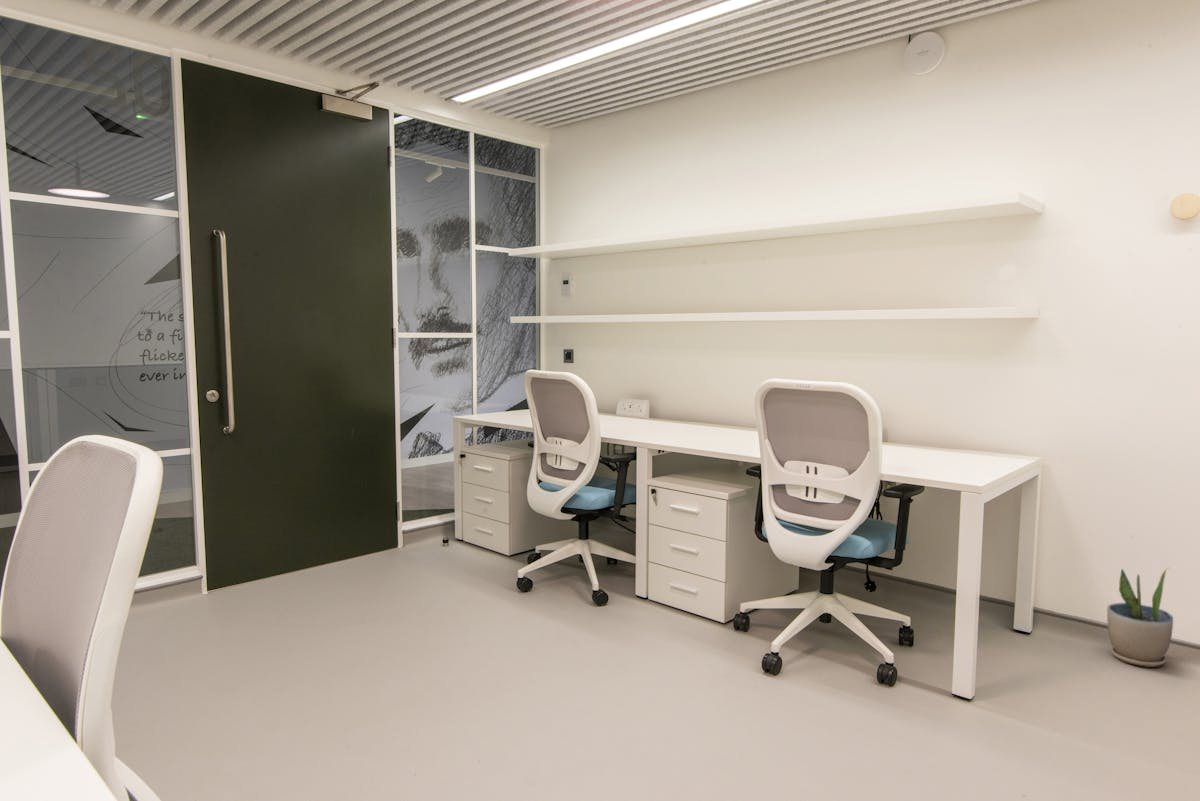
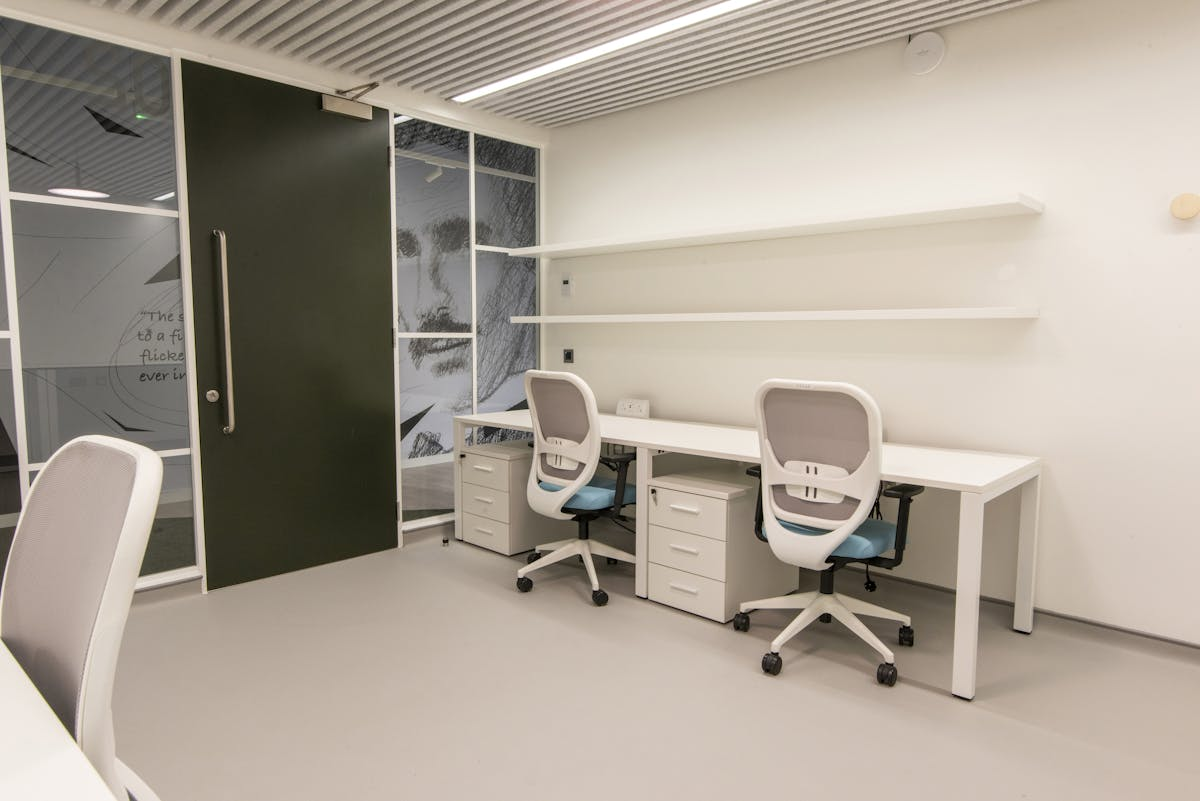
- potted plant [1106,566,1174,668]
